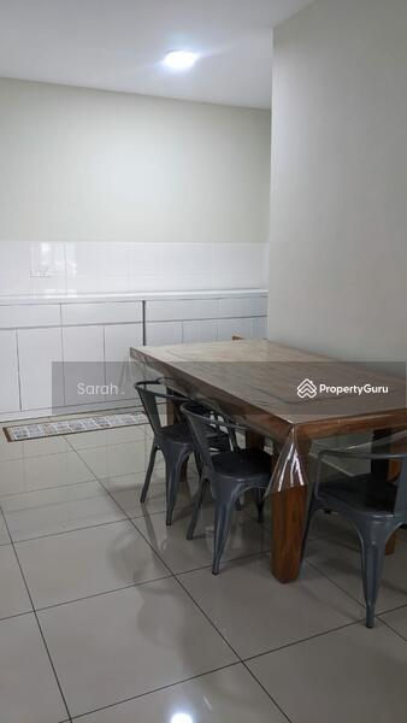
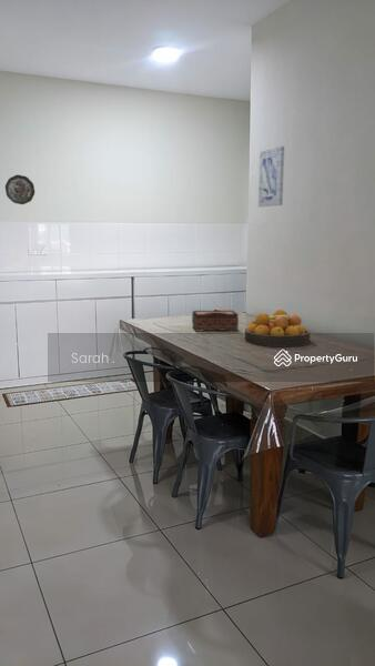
+ decorative plate [4,174,36,205]
+ tissue box [191,310,240,333]
+ fruit bowl [244,309,312,347]
+ wall art [257,145,285,208]
